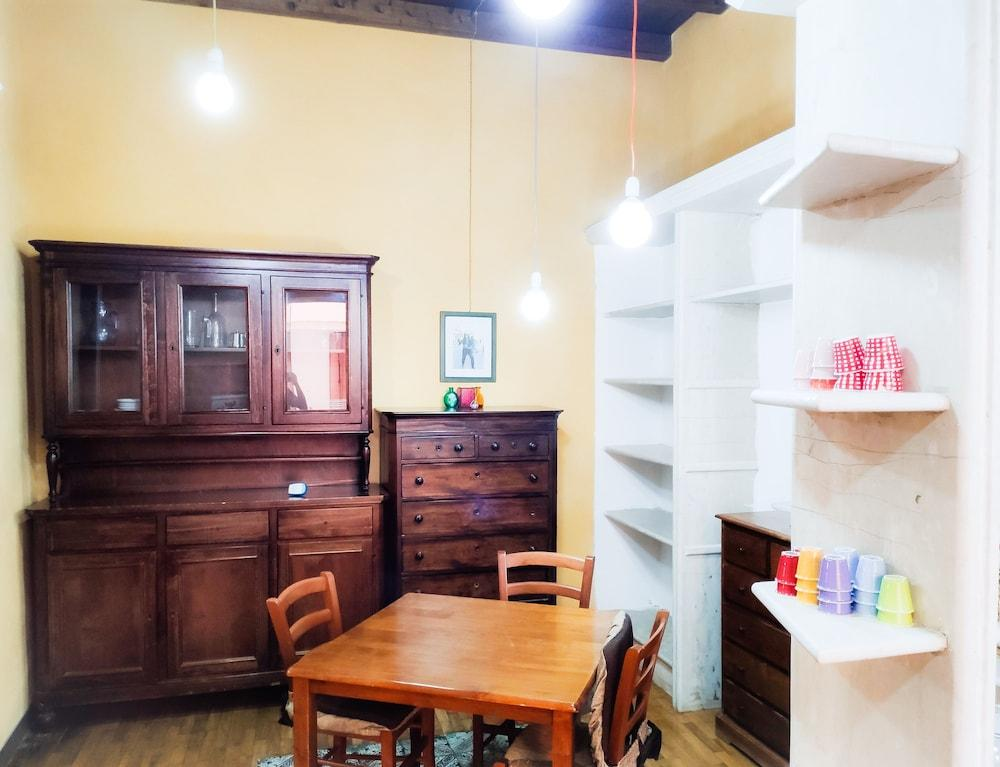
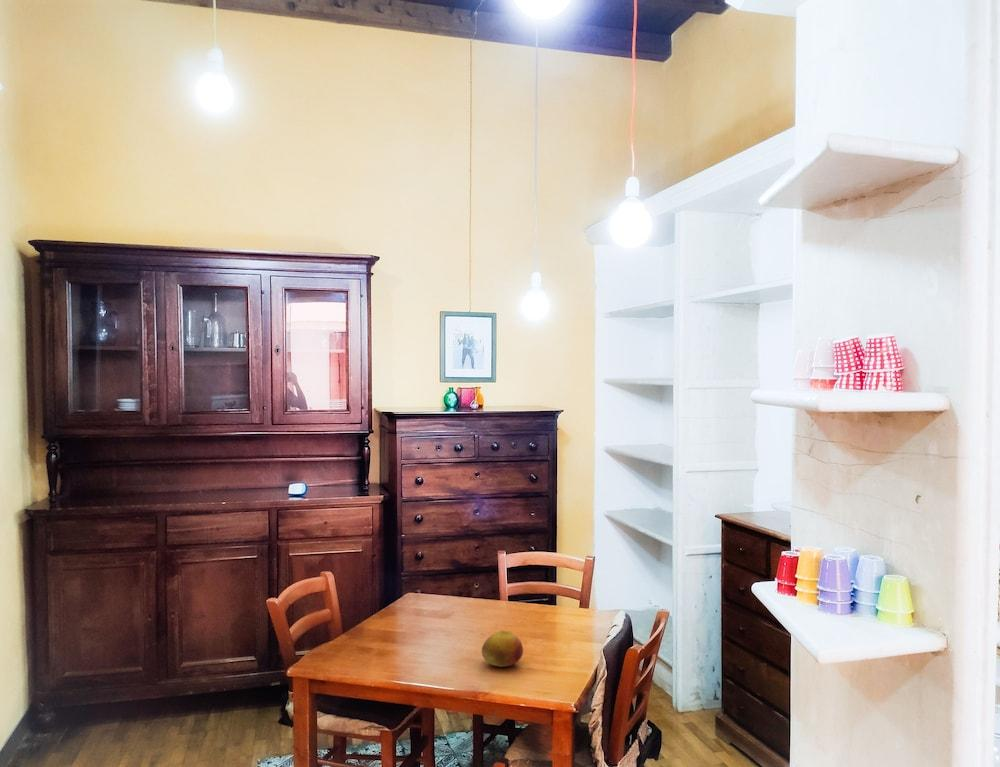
+ fruit [481,630,524,668]
